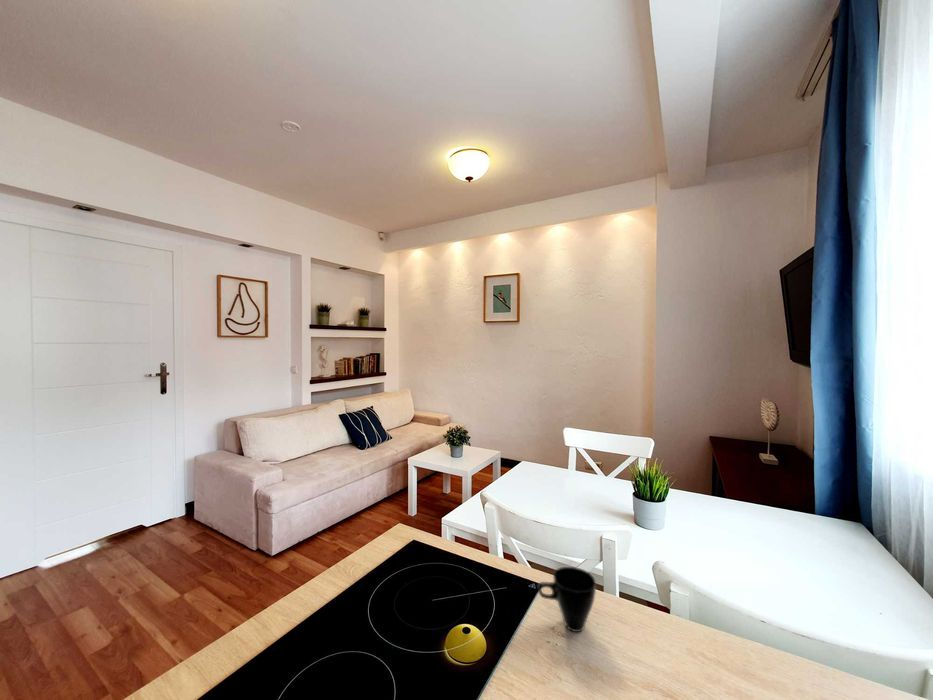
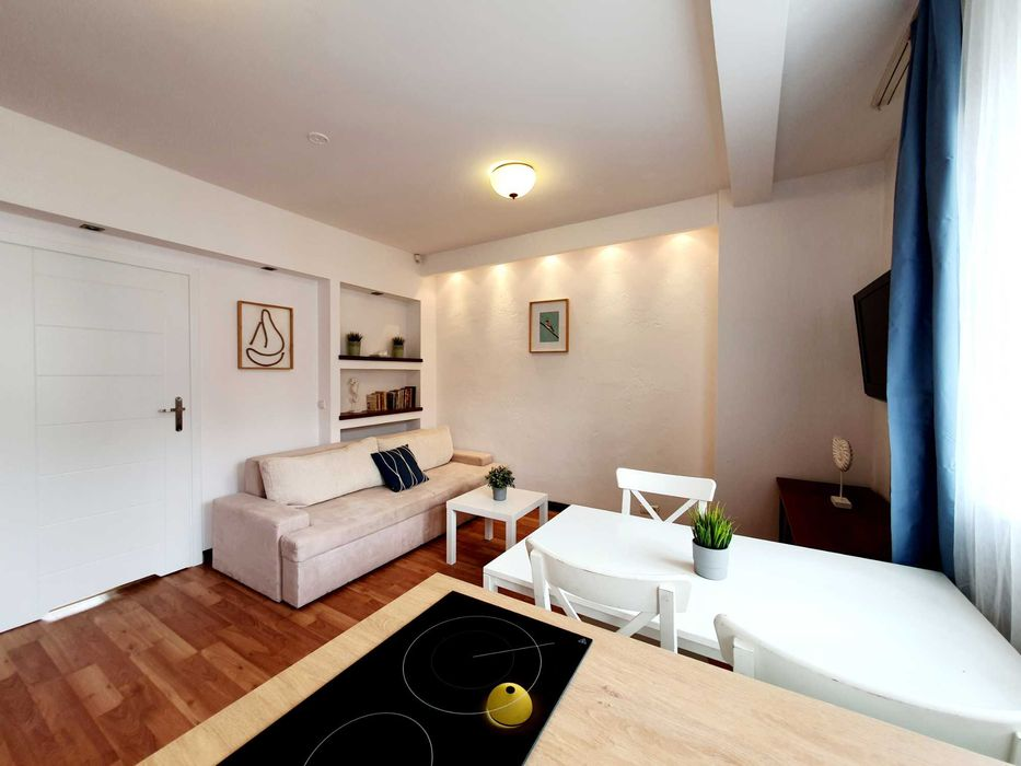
- cup [537,566,597,633]
